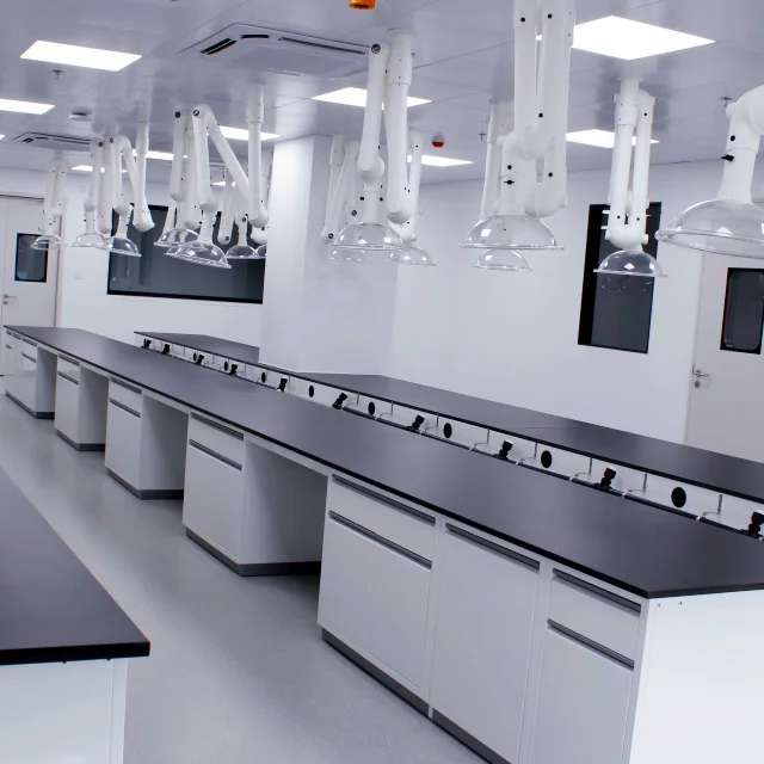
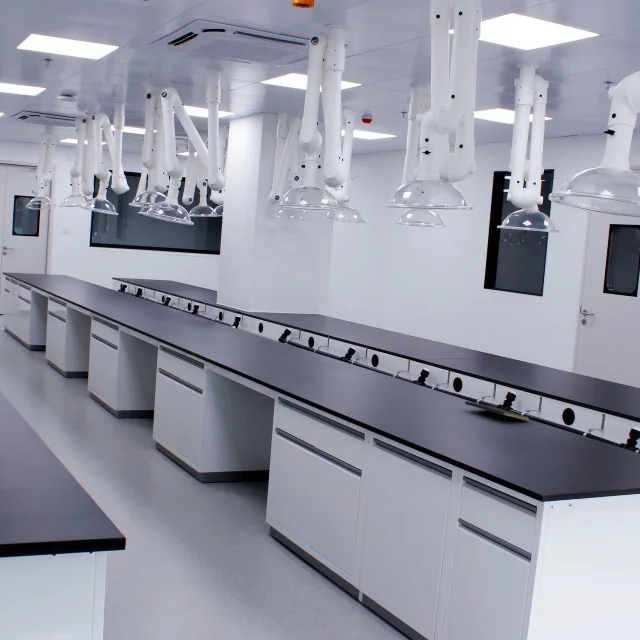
+ notepad [464,400,530,424]
